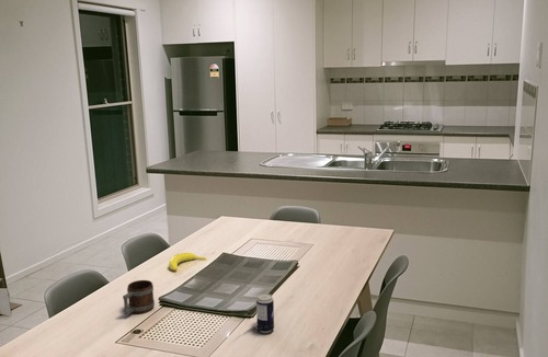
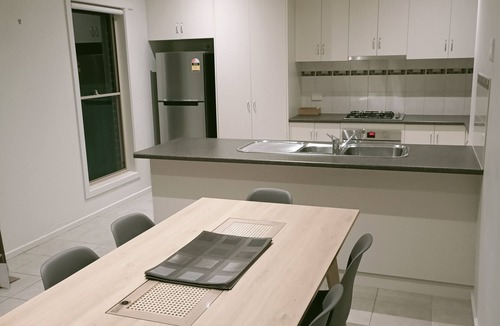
- banana [168,252,208,272]
- beverage can [255,292,275,334]
- mug [122,279,156,315]
